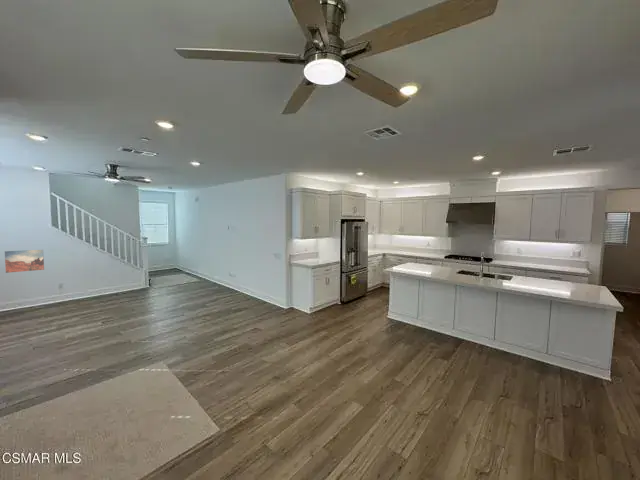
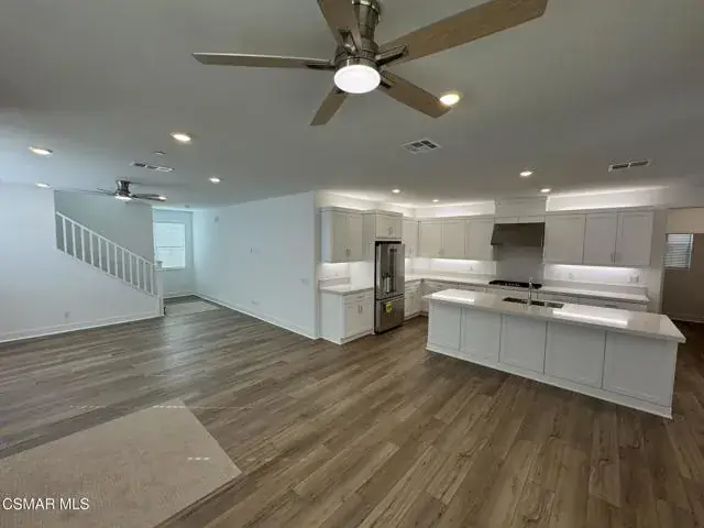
- wall art [4,249,45,274]
